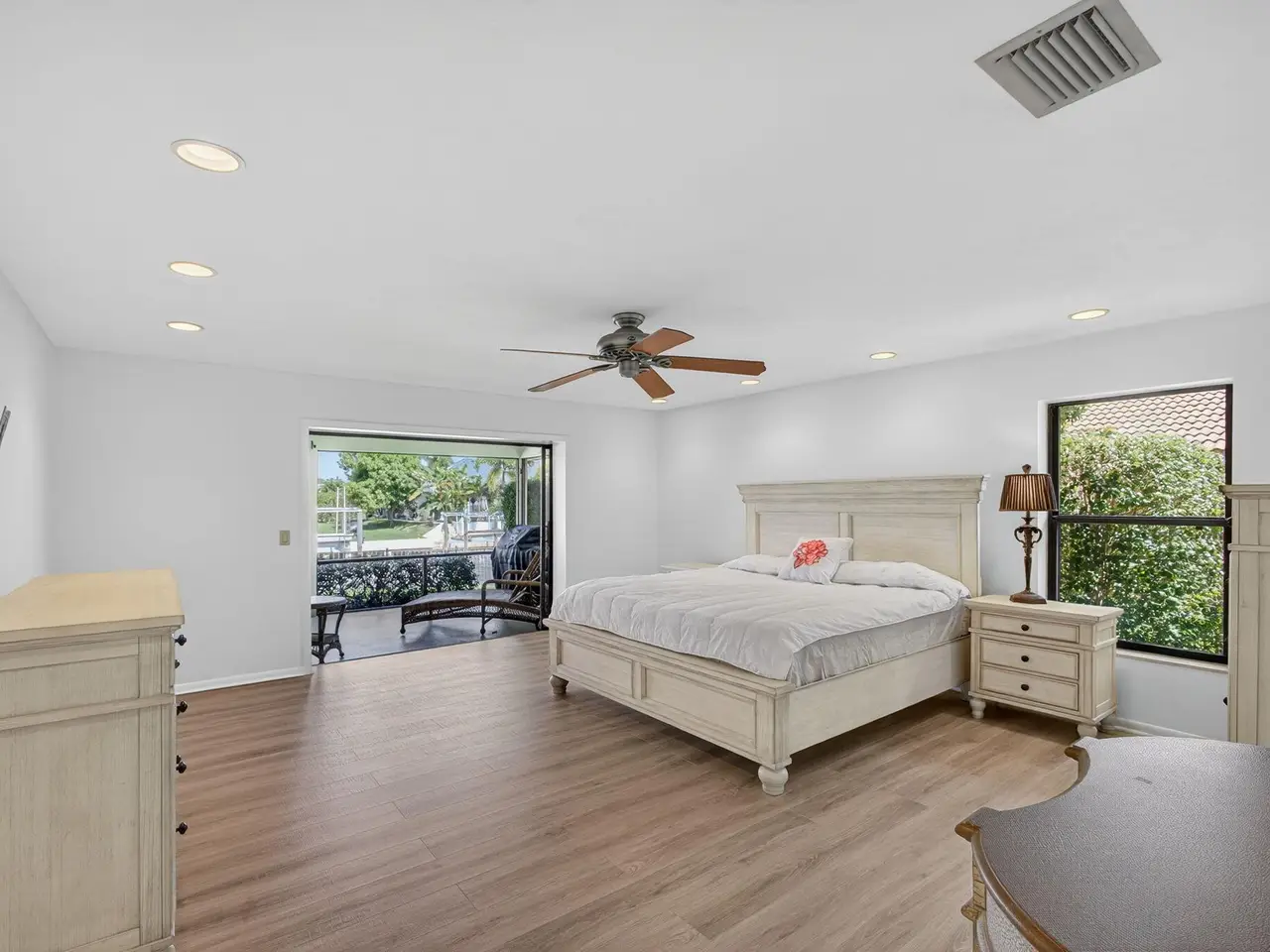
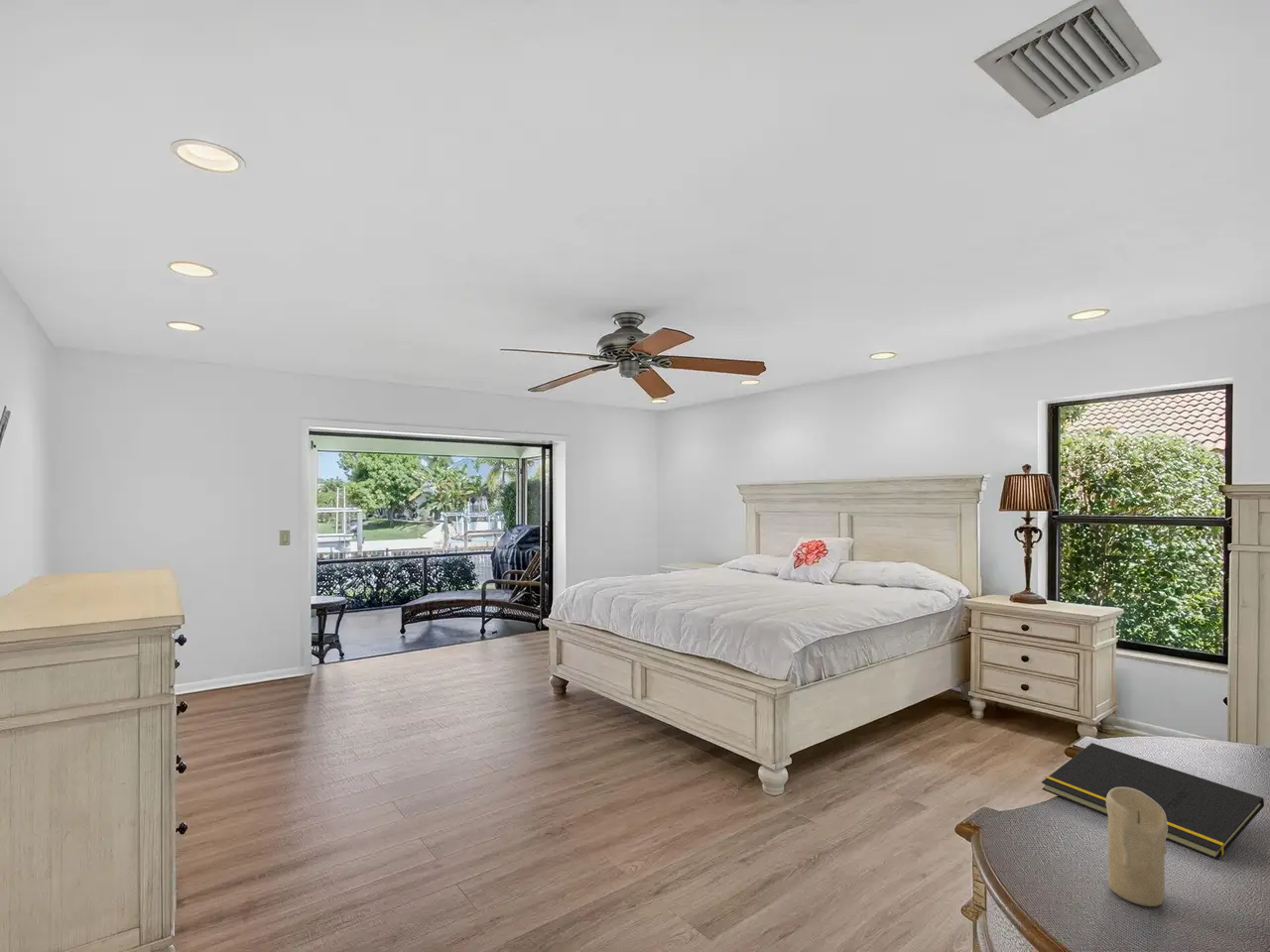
+ notepad [1041,742,1265,861]
+ candle [1106,787,1168,907]
